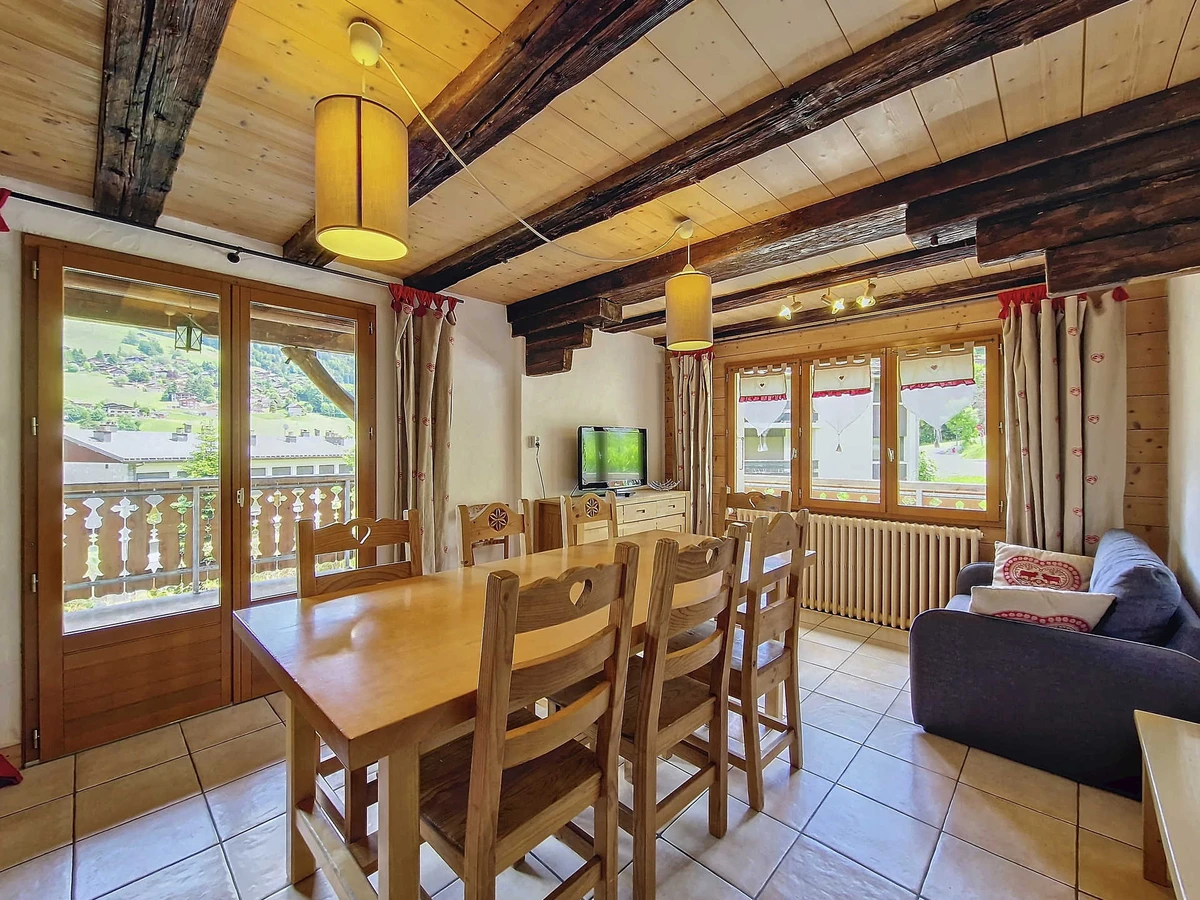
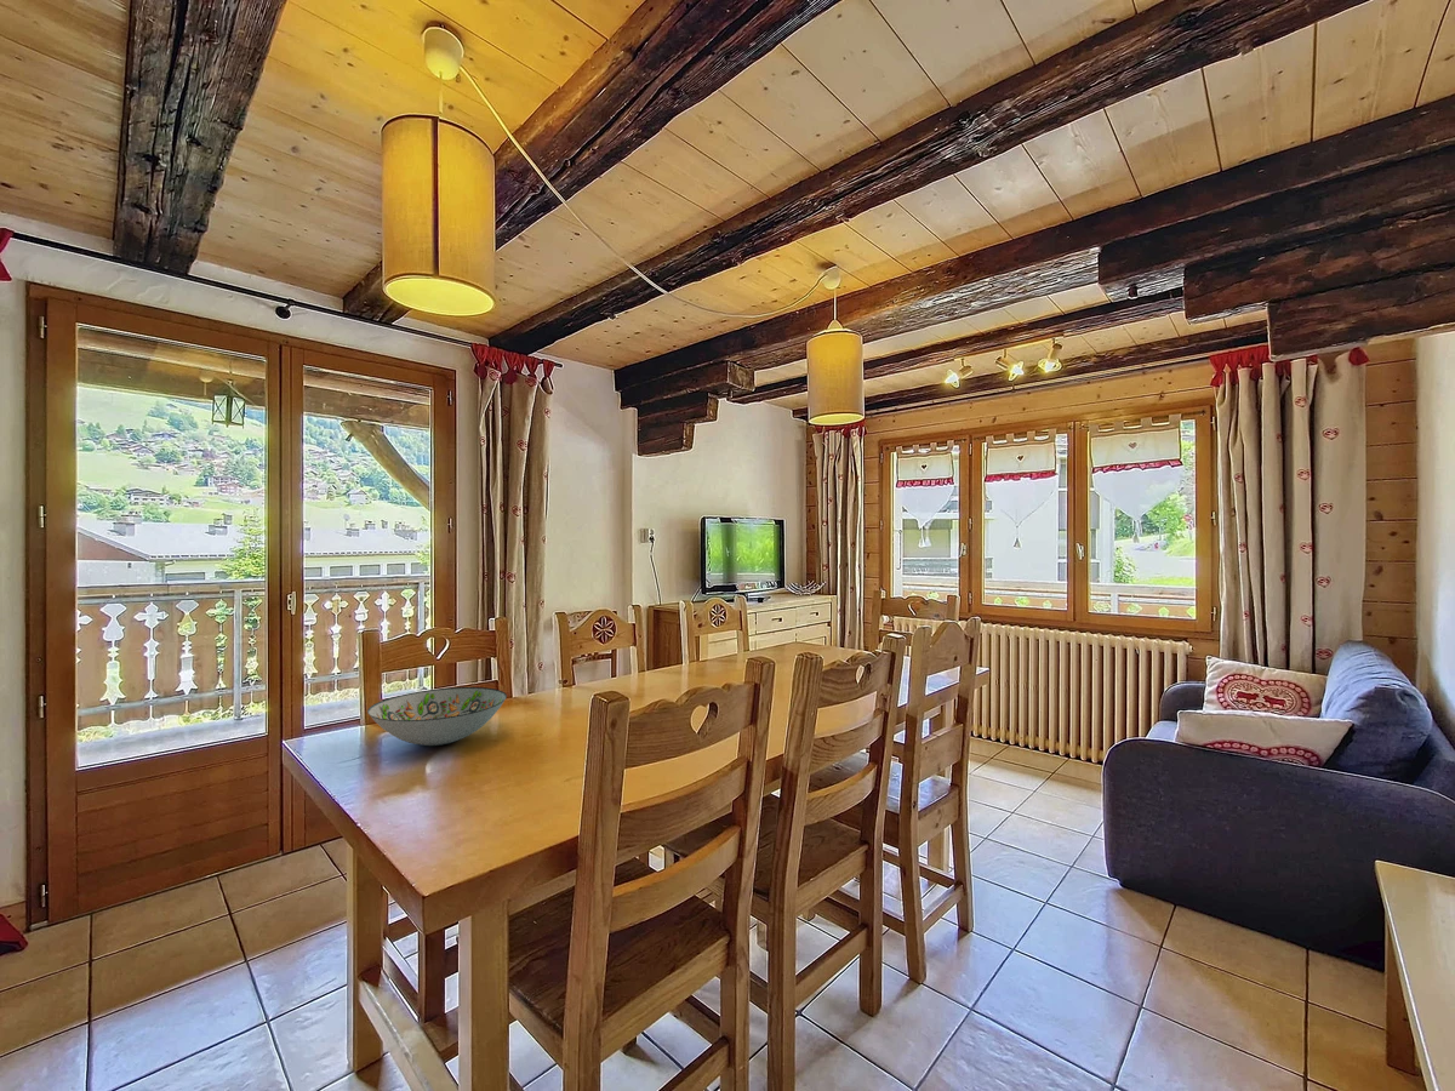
+ decorative bowl [366,686,508,747]
